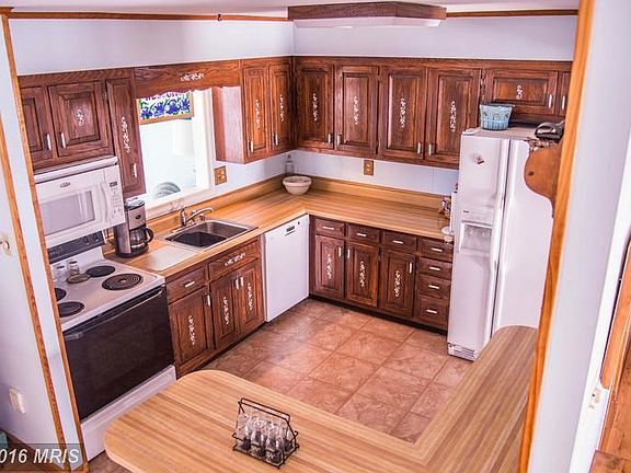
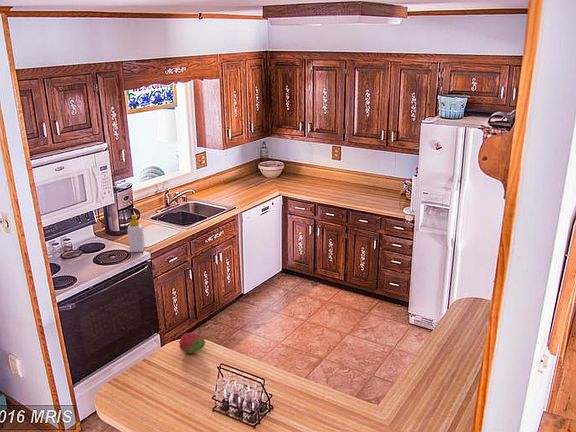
+ fruit [178,332,206,354]
+ soap bottle [126,214,146,253]
